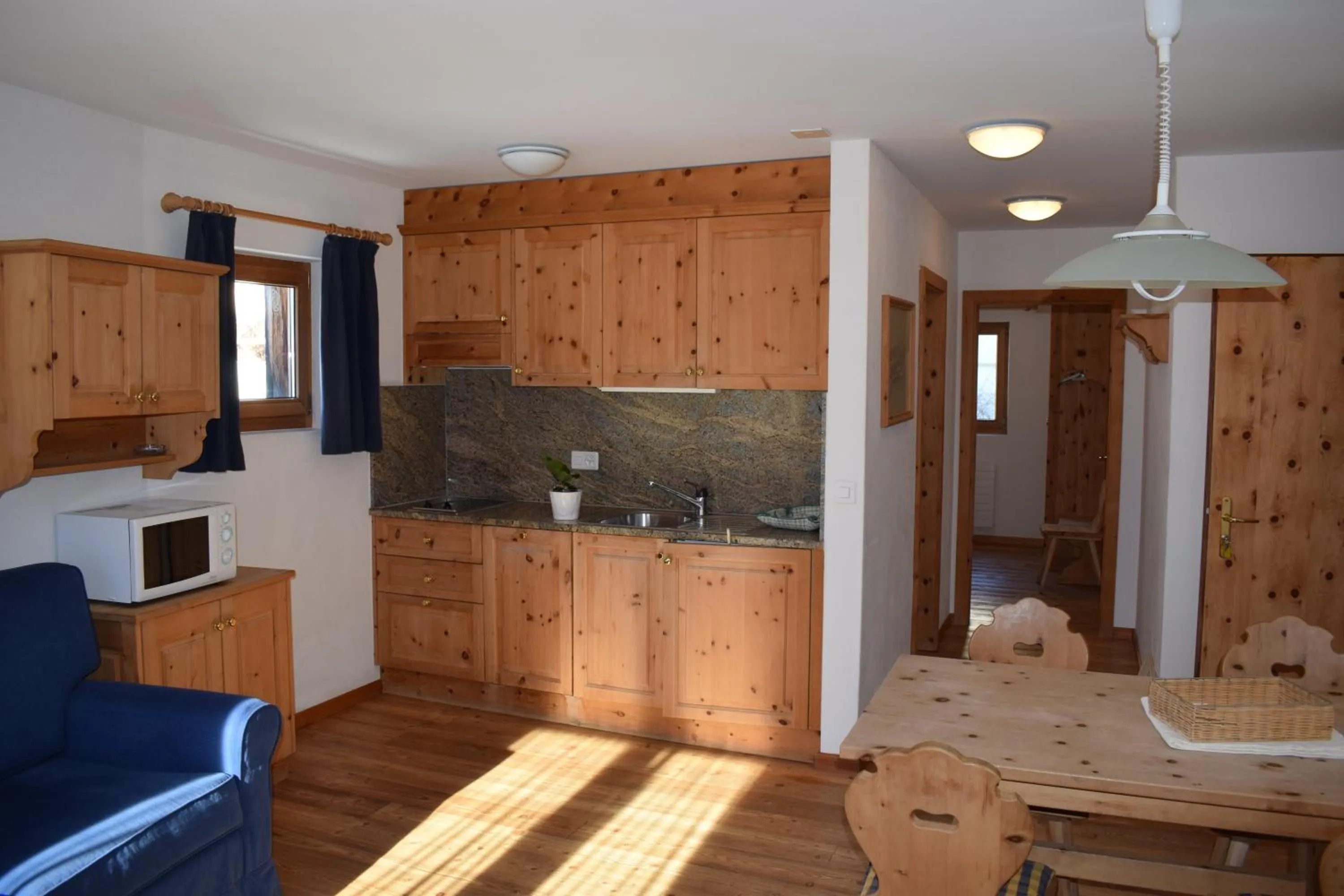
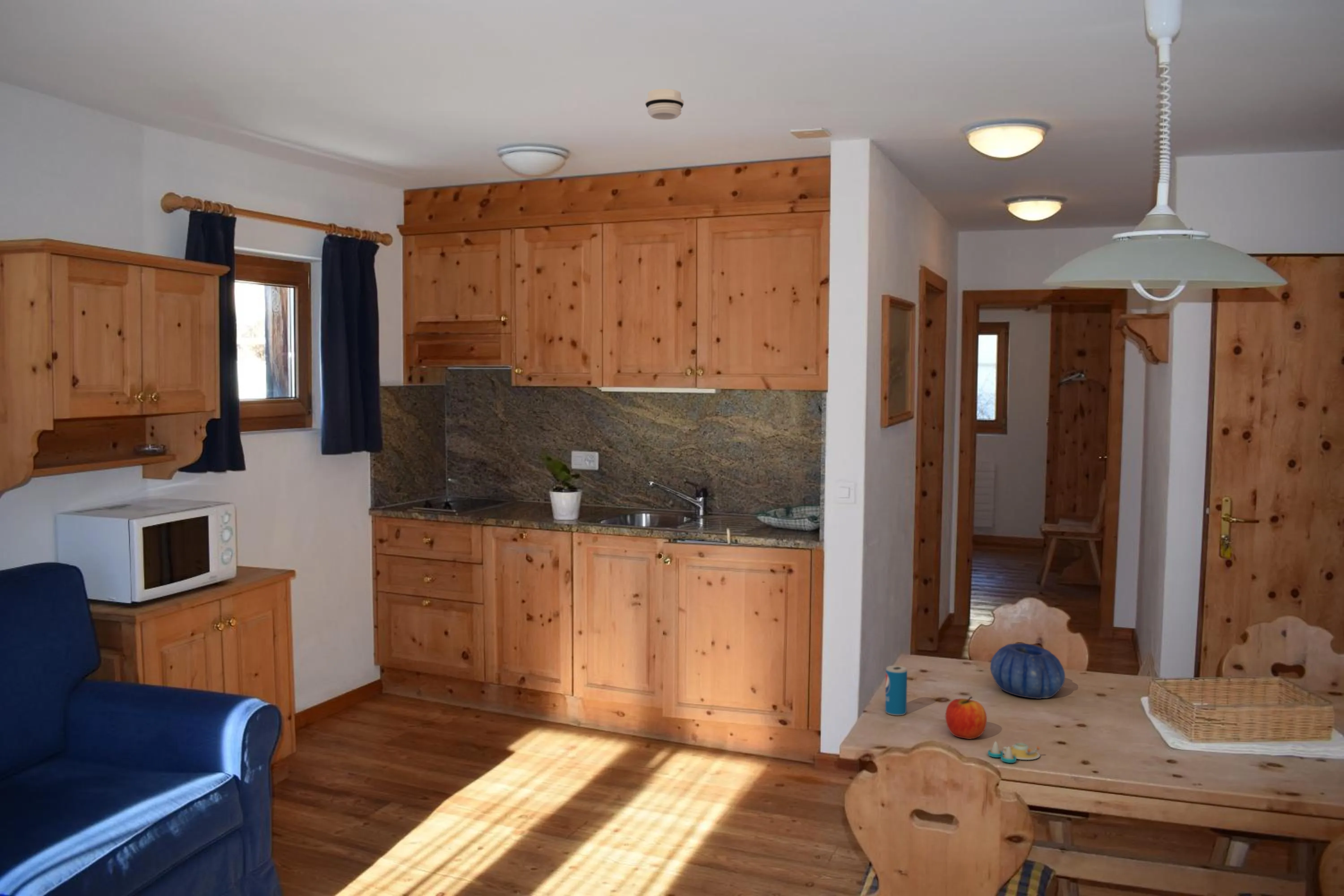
+ decorative bowl [990,642,1066,699]
+ smoke detector [645,88,684,121]
+ salt and pepper shaker set [987,741,1041,763]
+ apple [945,696,987,740]
+ beverage can [885,665,908,716]
